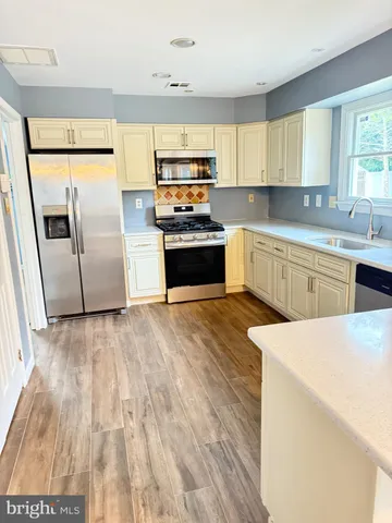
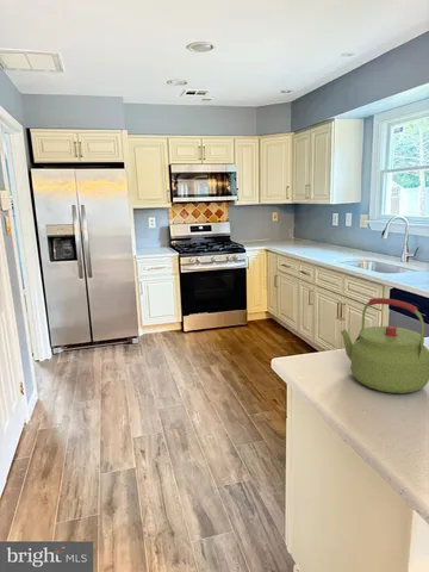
+ kettle [340,297,429,394]
